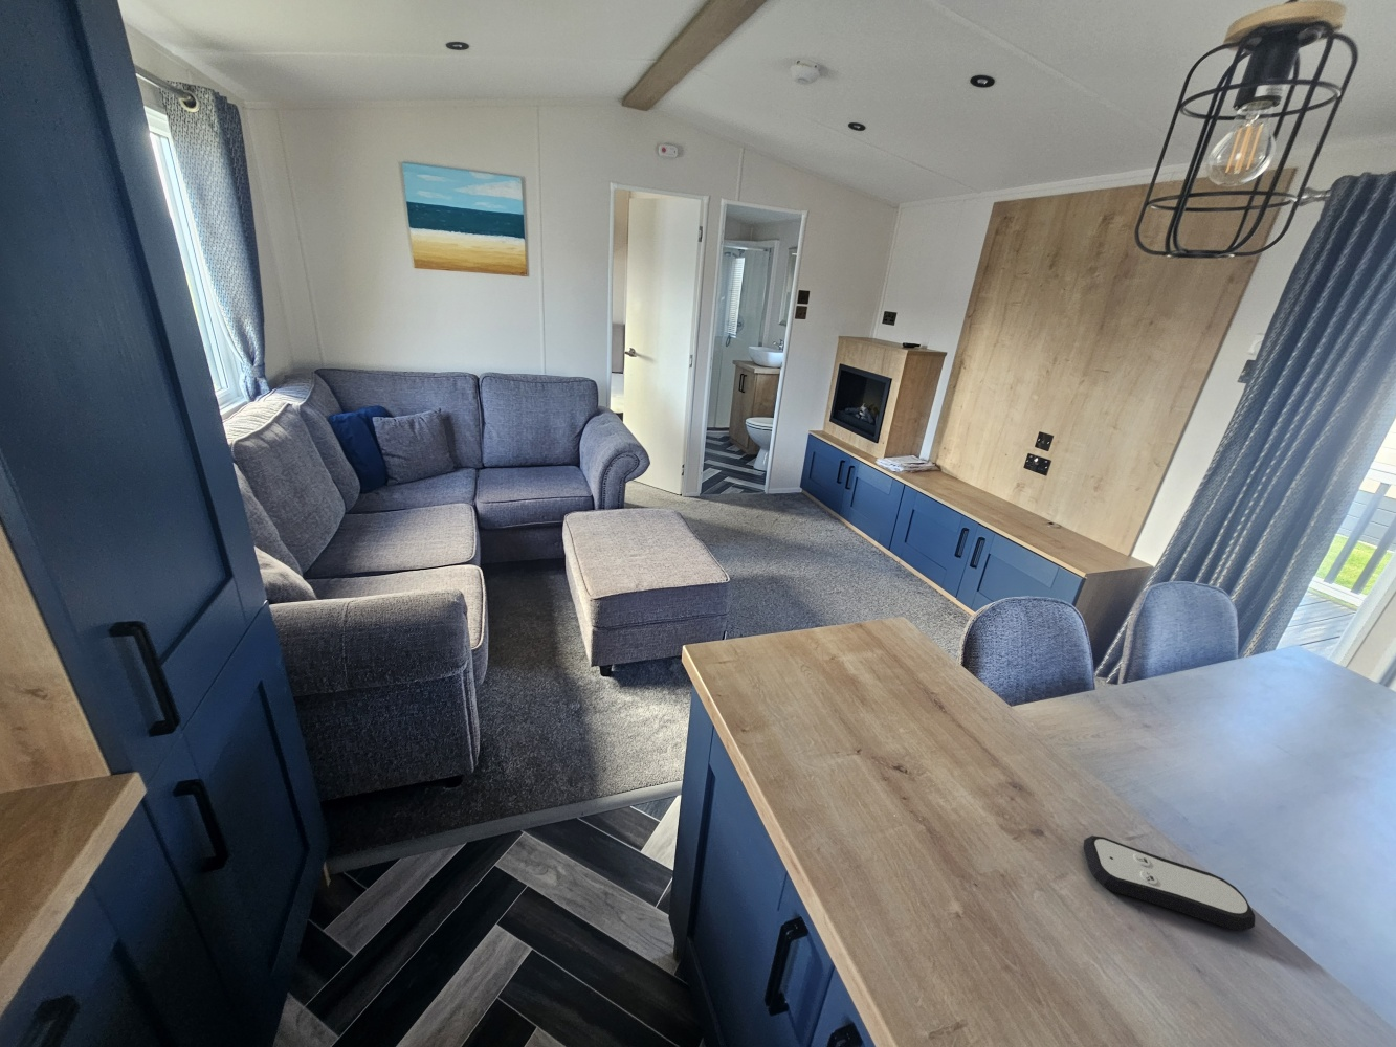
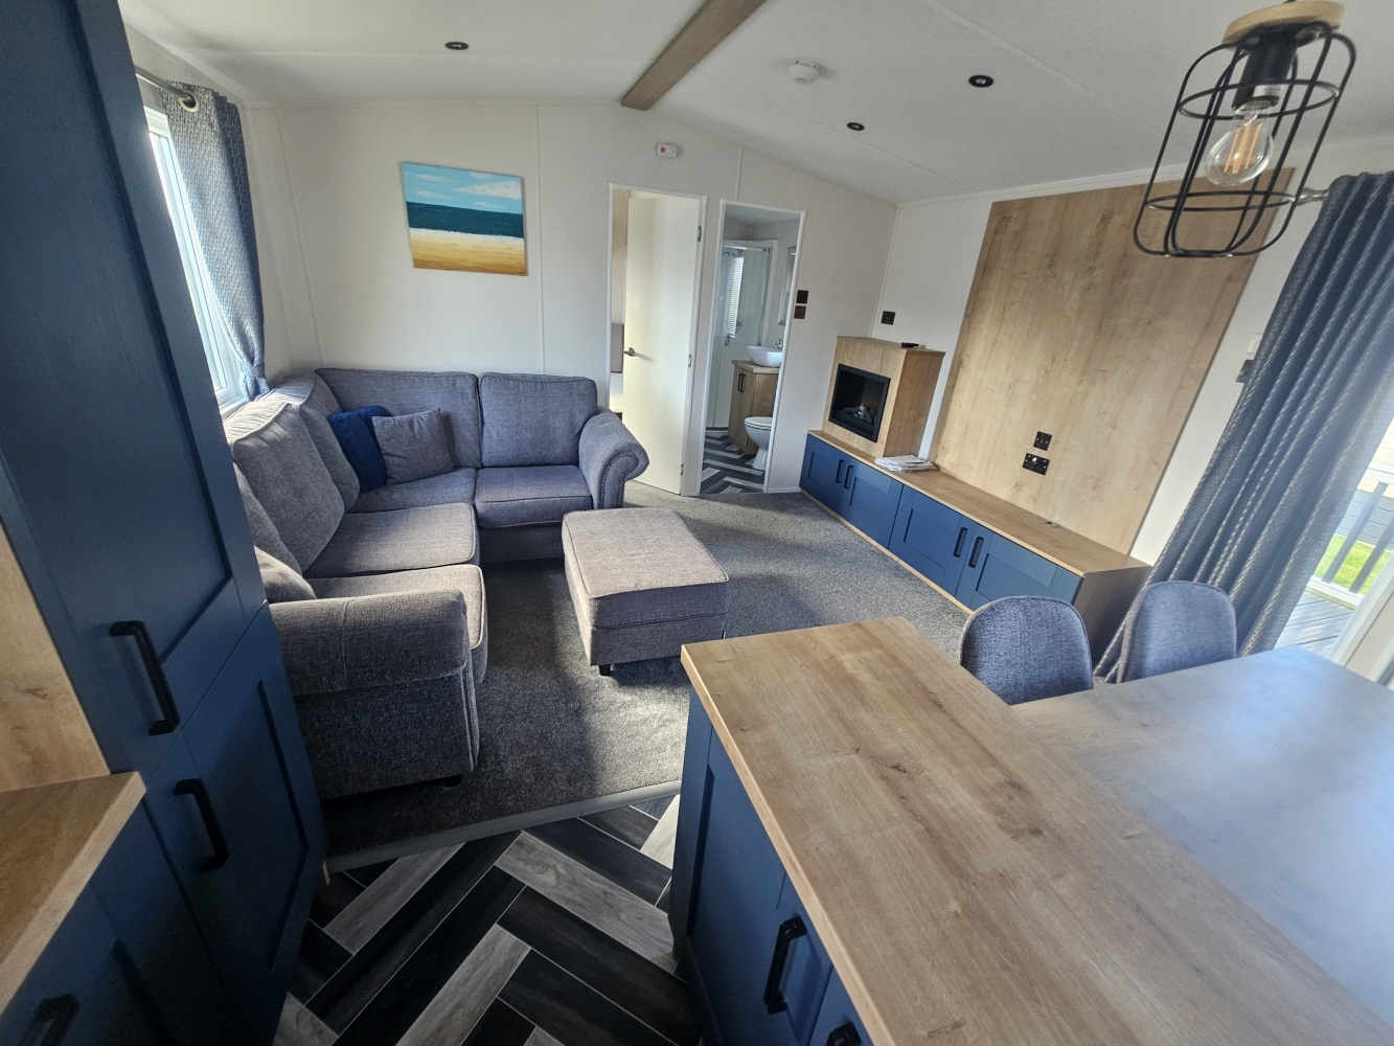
- remote control [1082,835,1255,932]
